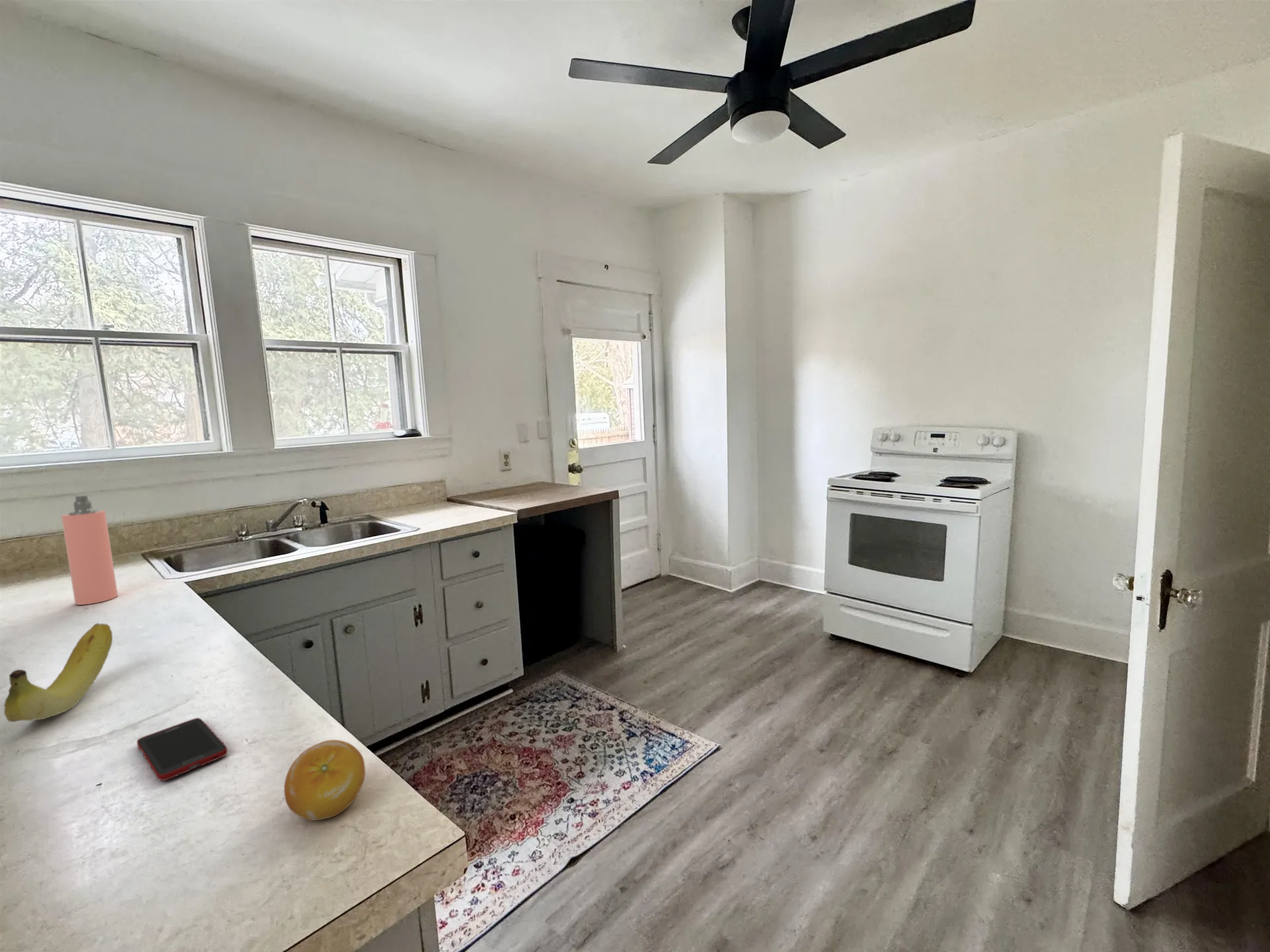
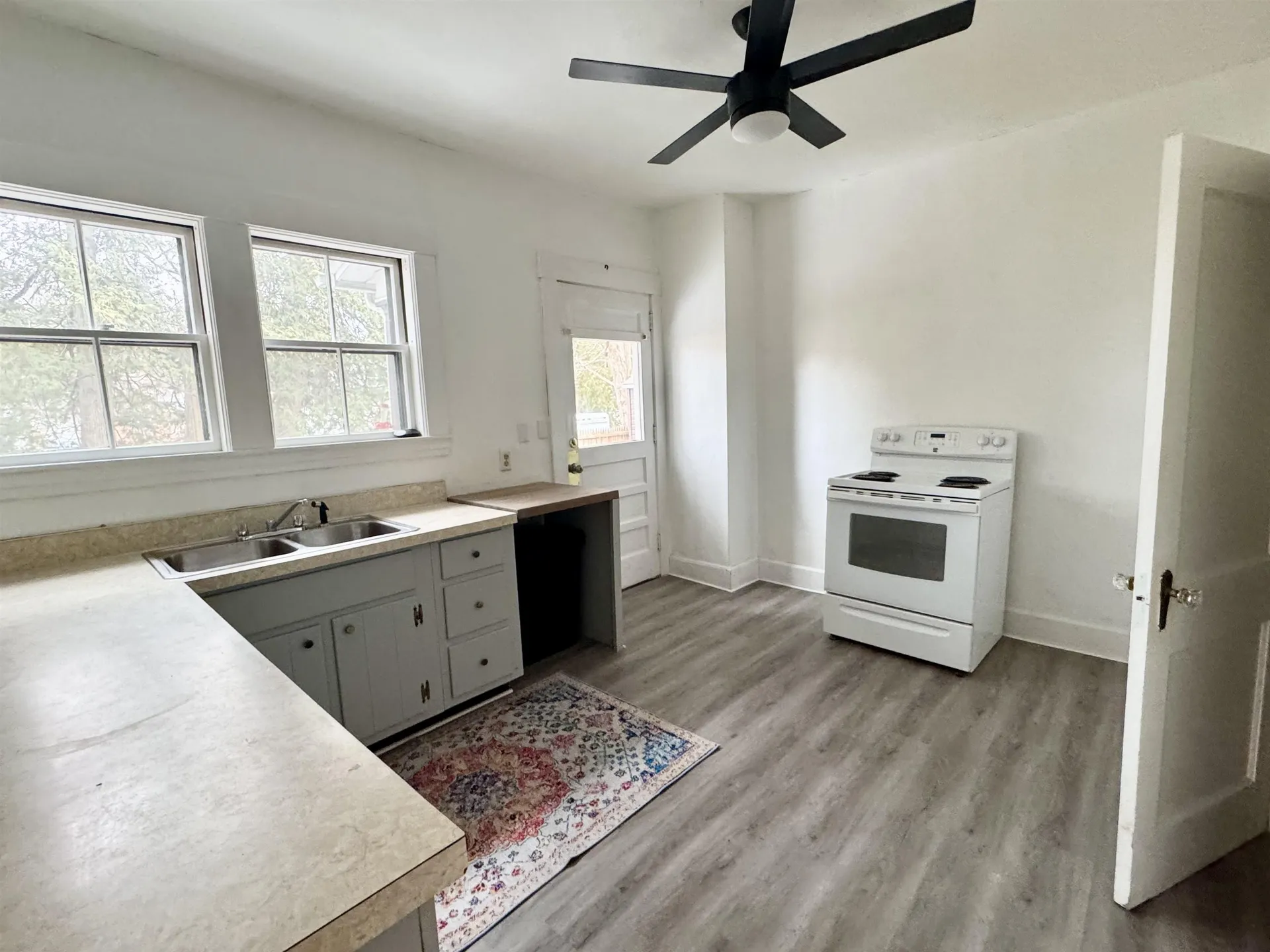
- fruit [3,623,113,723]
- spray bottle [61,495,118,606]
- cell phone [136,717,228,781]
- fruit [284,739,366,821]
